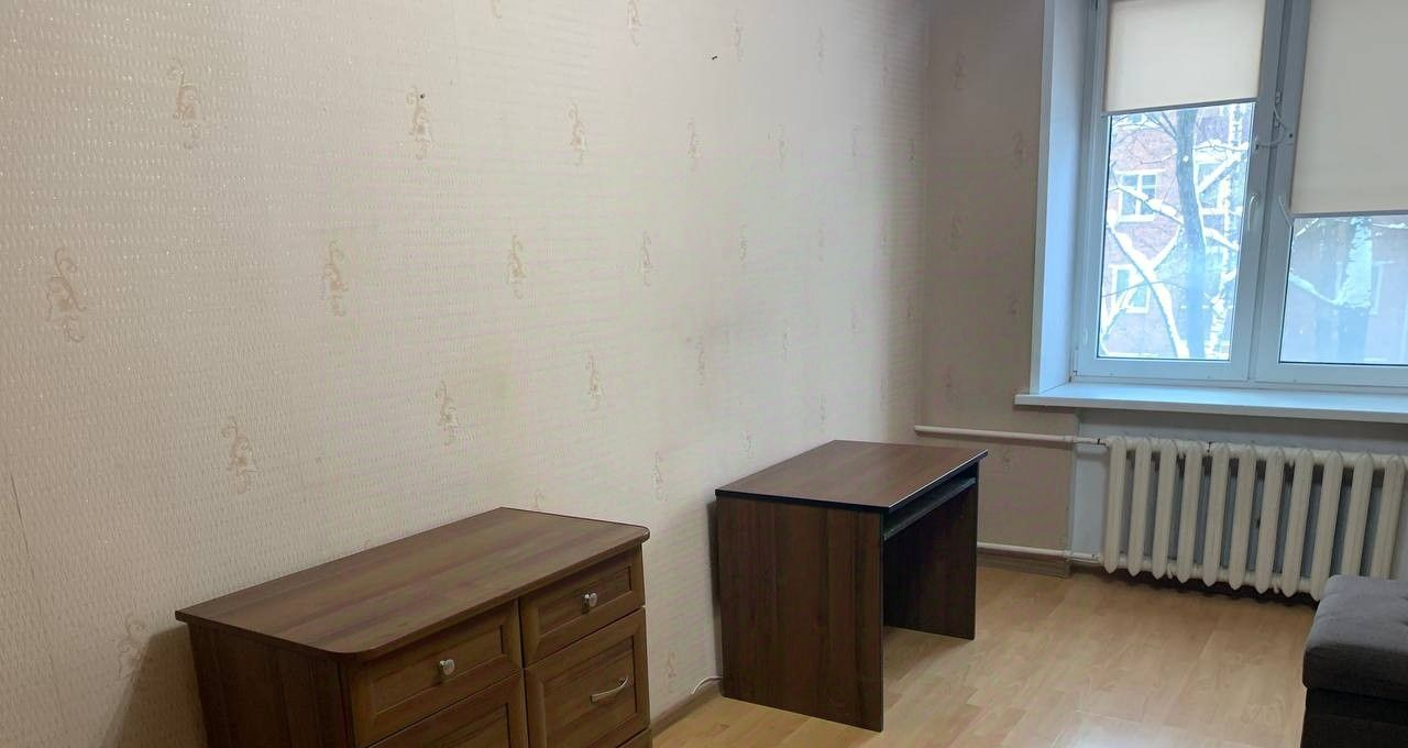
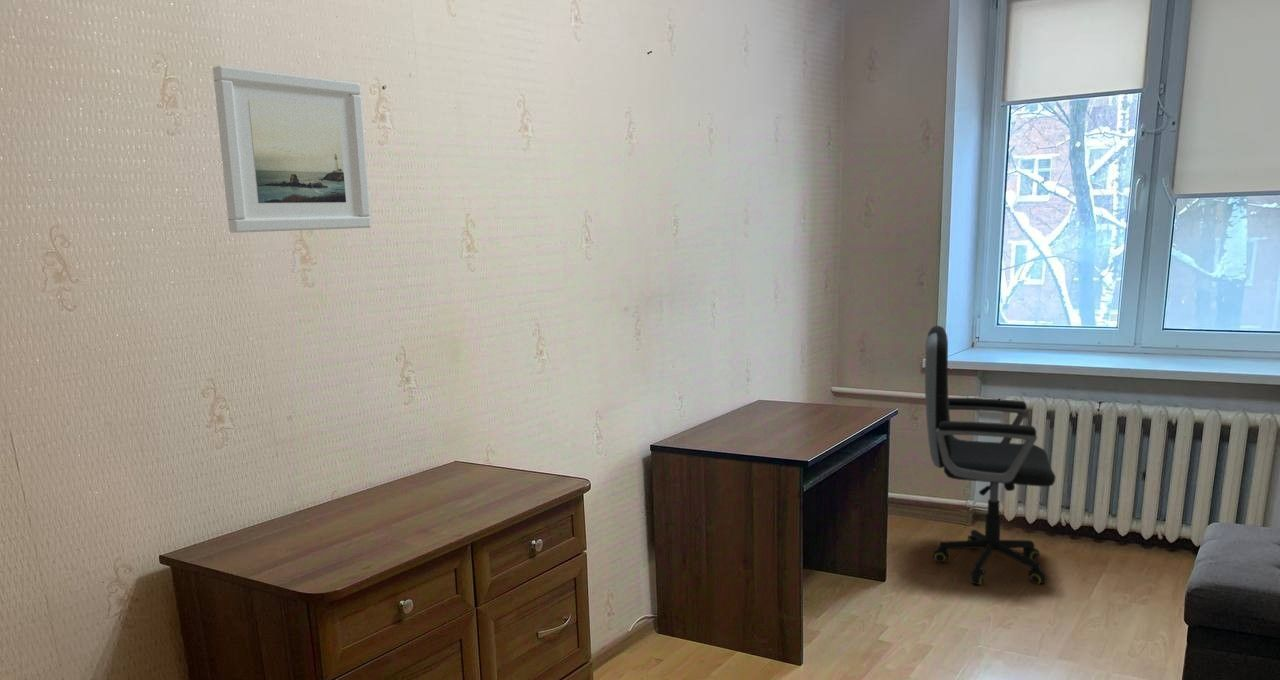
+ office chair [924,325,1057,586]
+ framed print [212,65,372,234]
